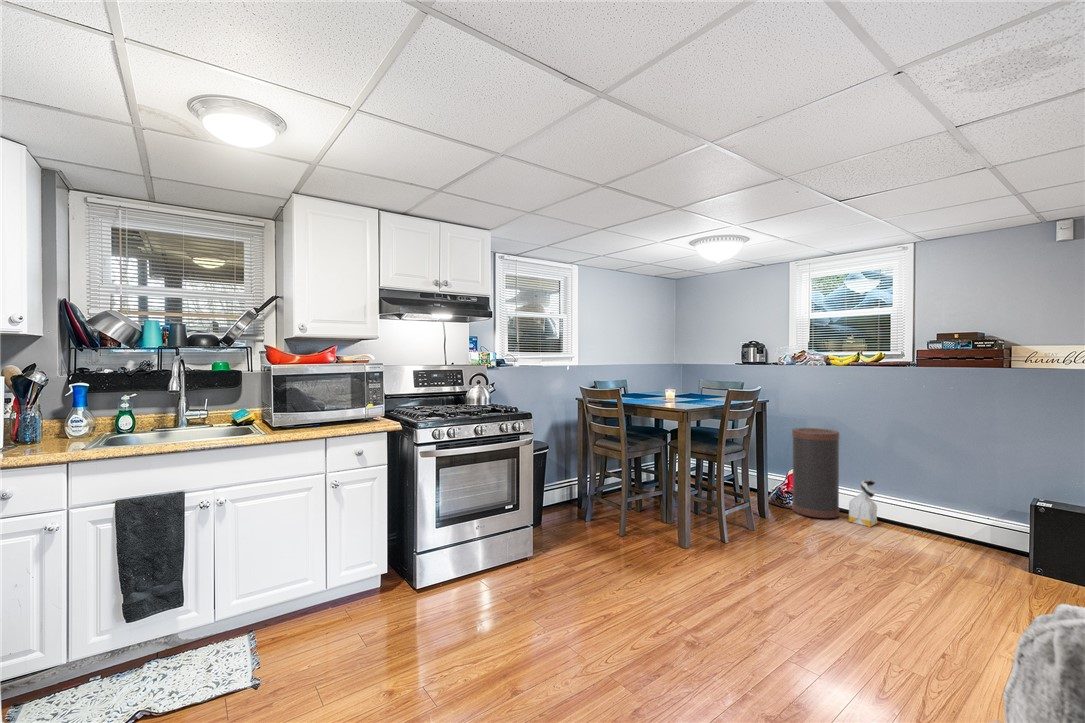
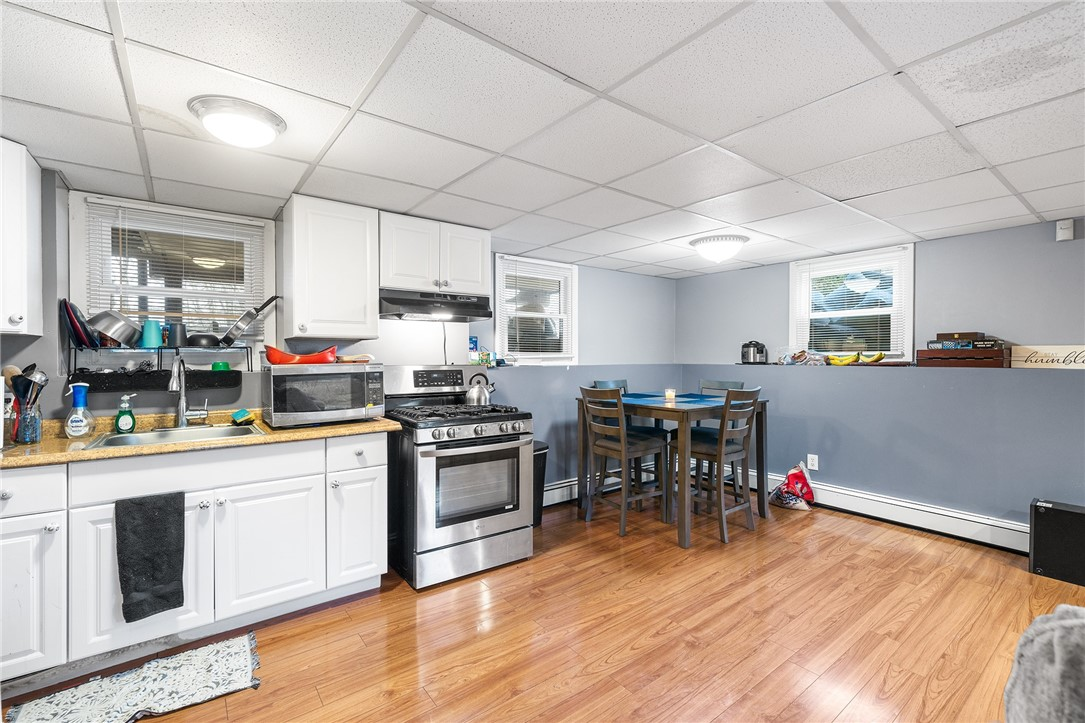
- trash can [791,427,840,519]
- bag [847,478,879,528]
